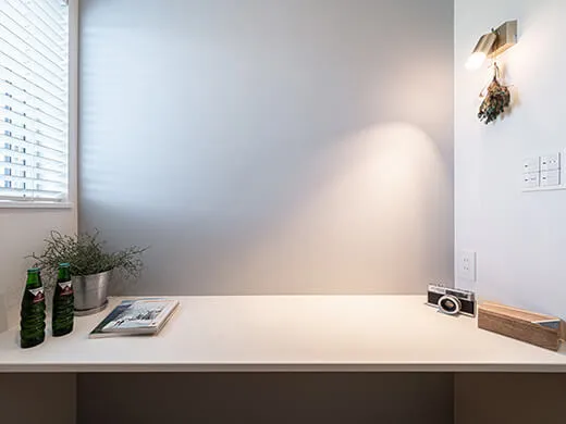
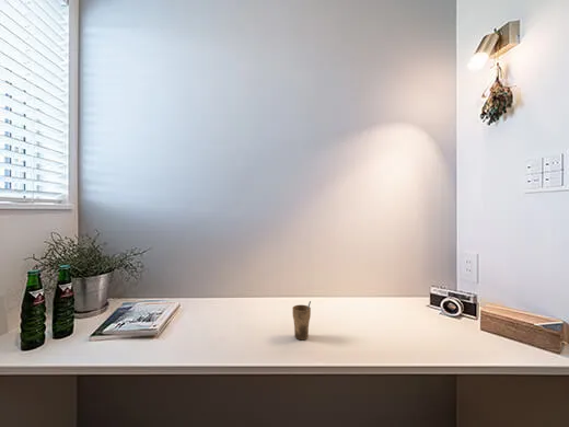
+ cup [291,300,312,341]
